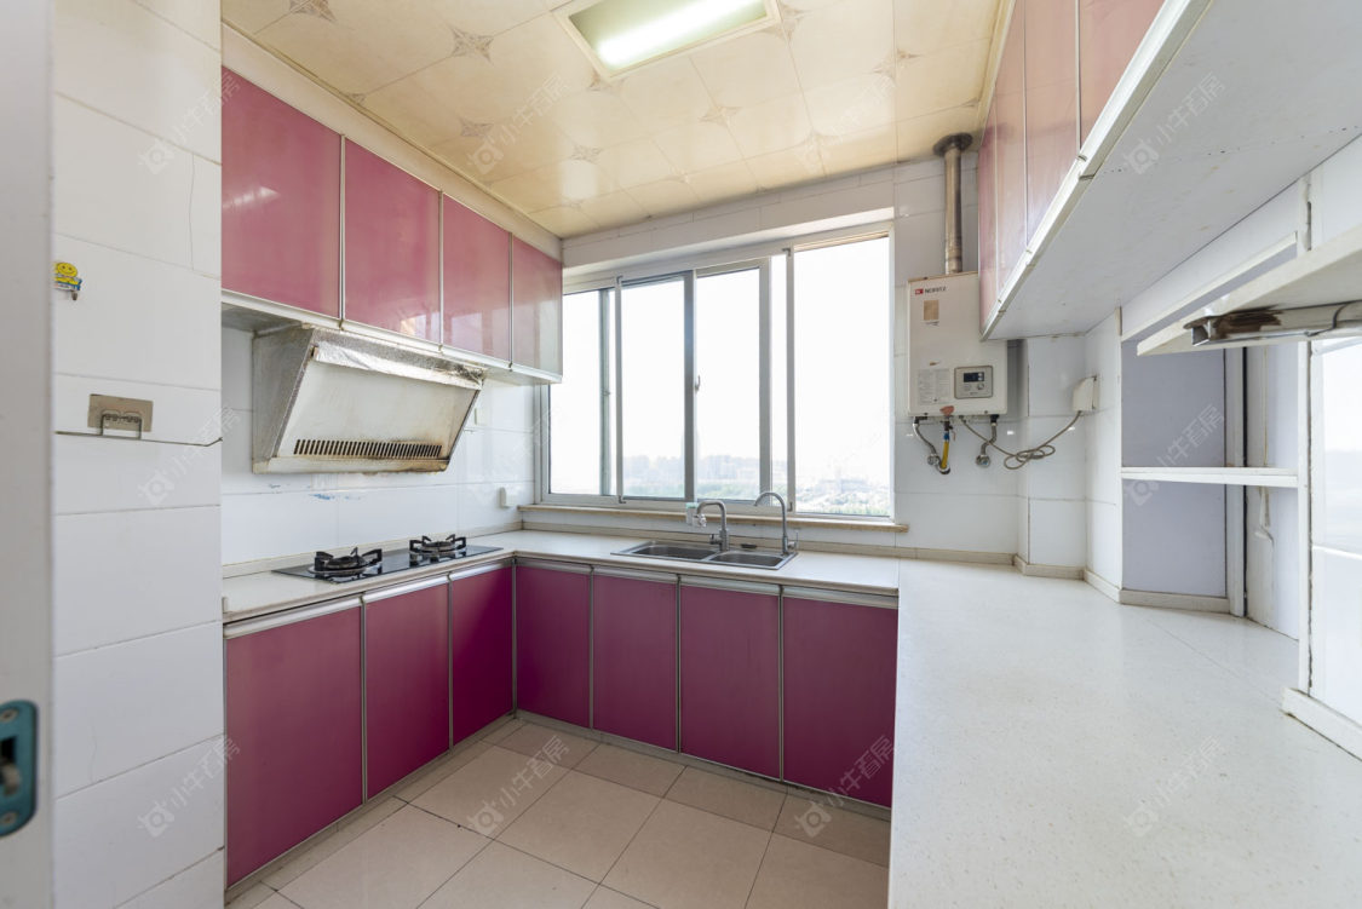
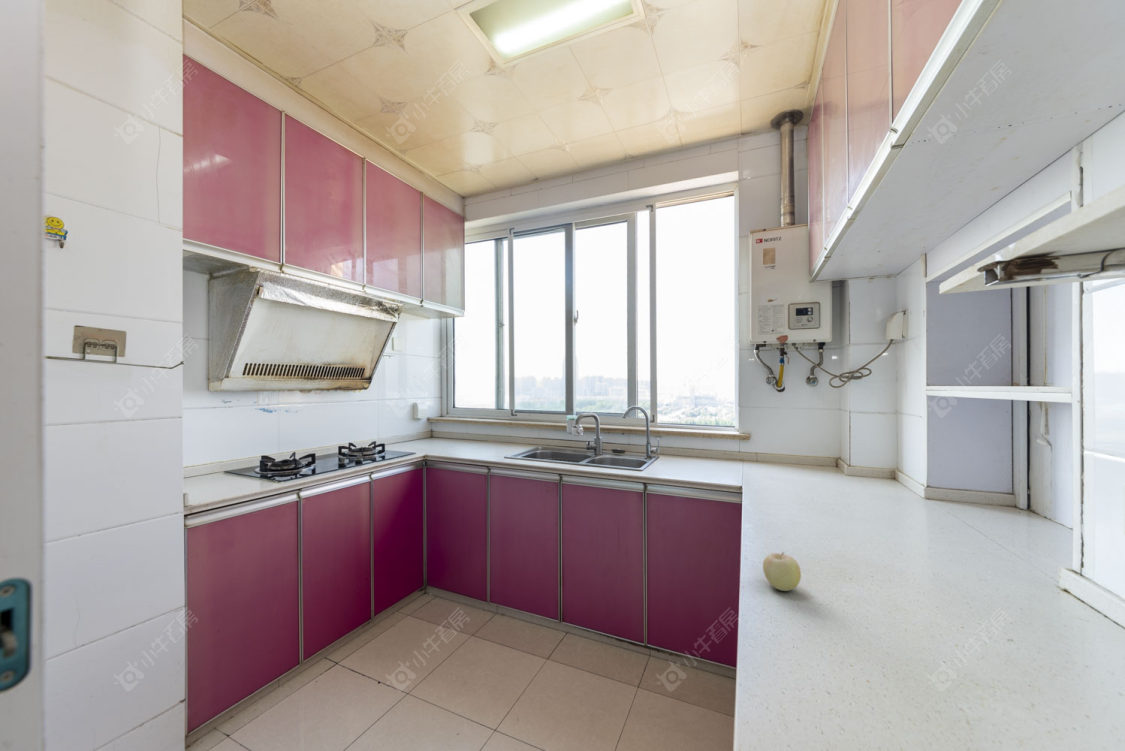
+ fruit [762,551,802,592]
